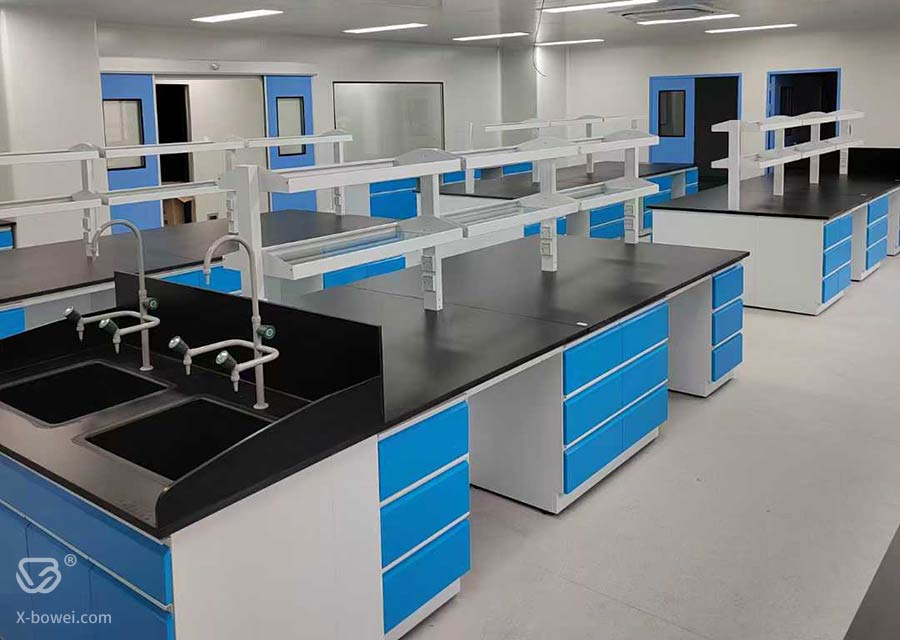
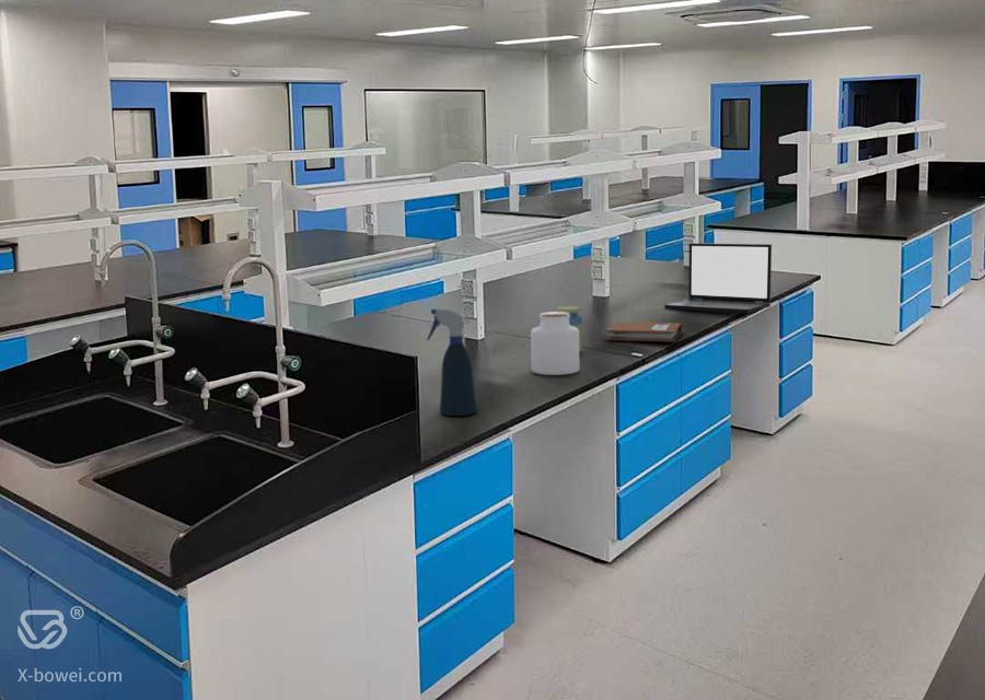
+ spray bottle [426,307,478,417]
+ laptop [663,242,773,315]
+ notebook [604,320,685,342]
+ jar [554,305,583,353]
+ jar [530,311,580,376]
